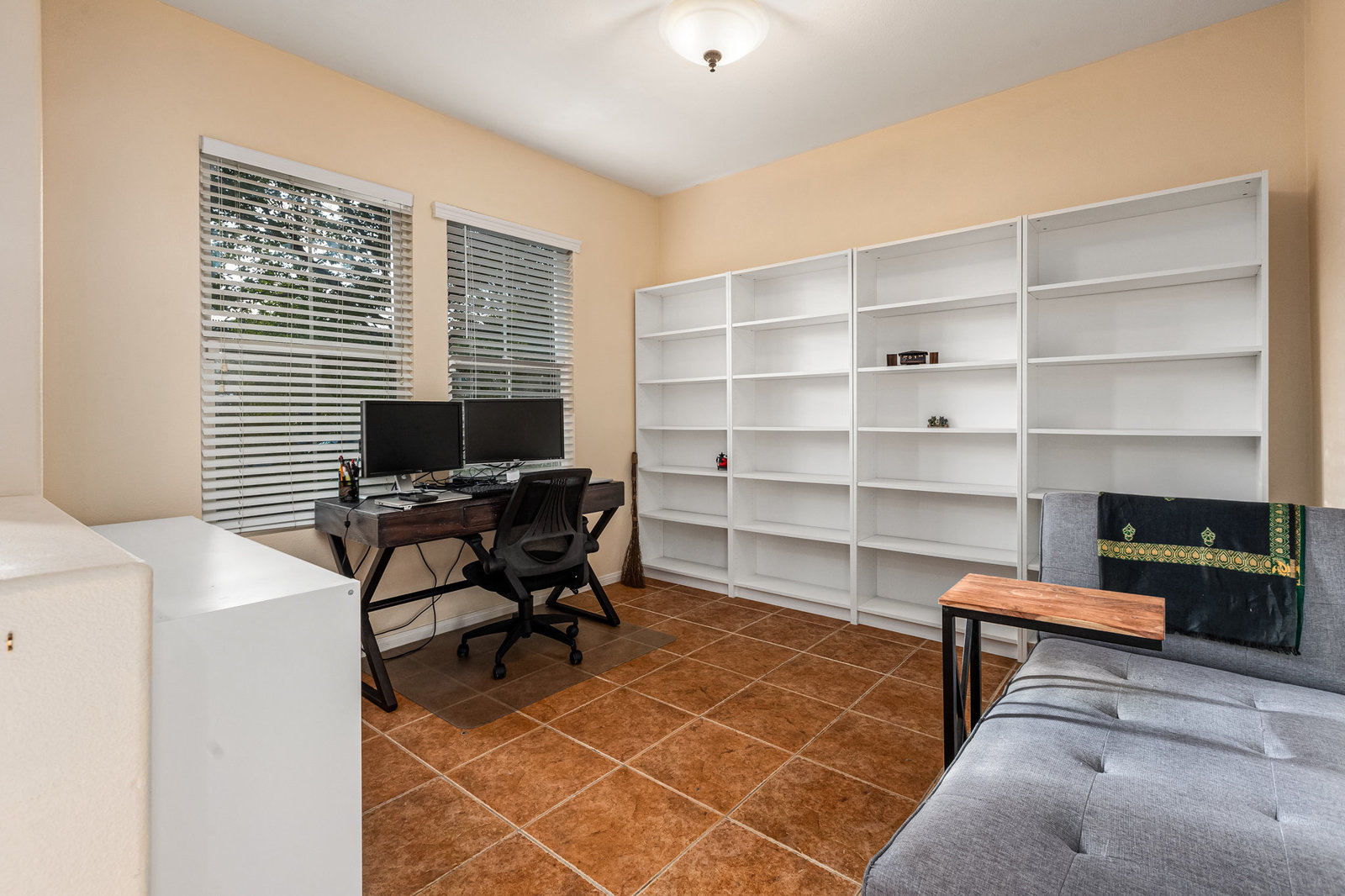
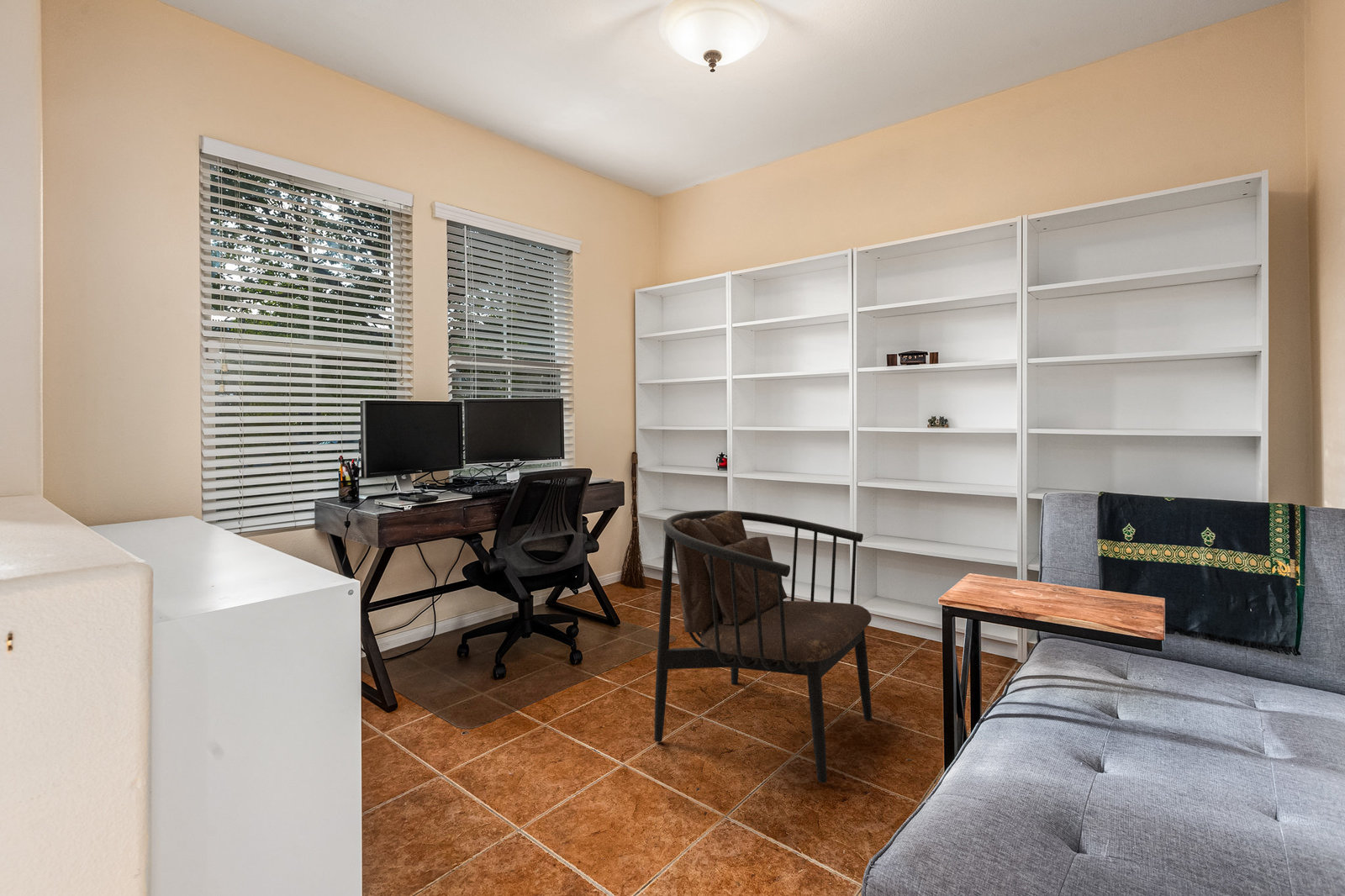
+ armchair [654,509,873,784]
